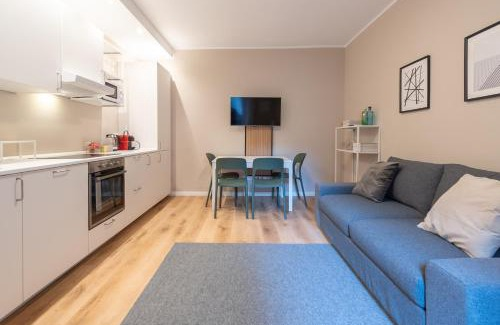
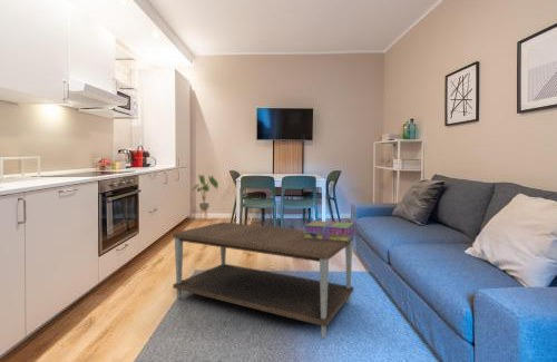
+ coffee table [172,221,355,340]
+ stack of books [303,219,358,242]
+ house plant [190,174,219,223]
